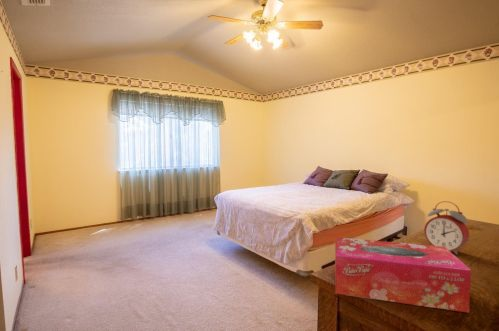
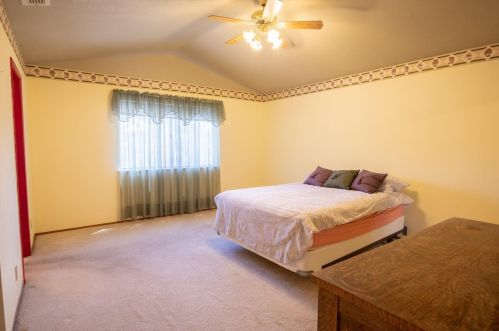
- tissue box [334,236,472,314]
- alarm clock [423,200,470,255]
